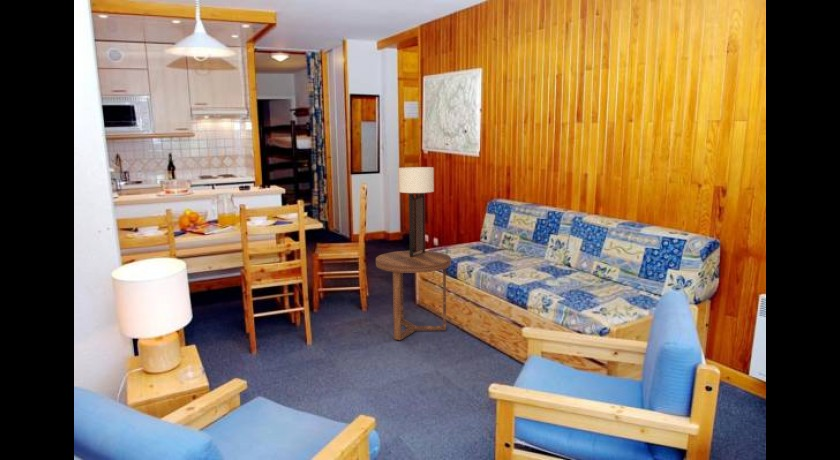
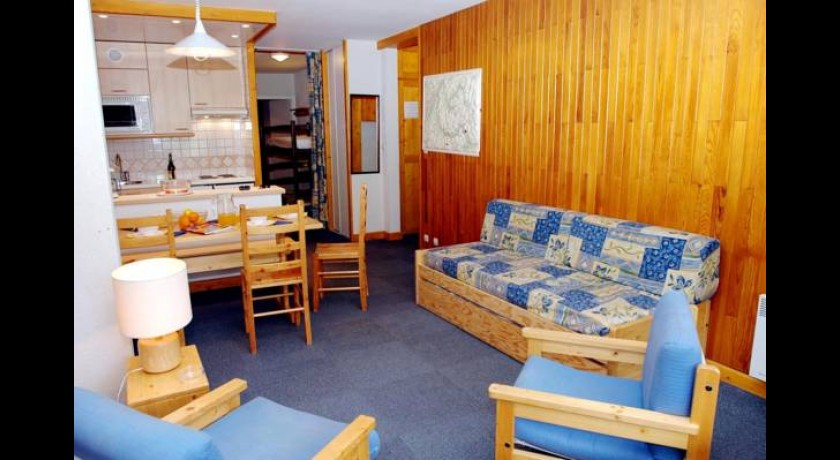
- side table [375,250,452,341]
- wall sconce [398,166,435,257]
